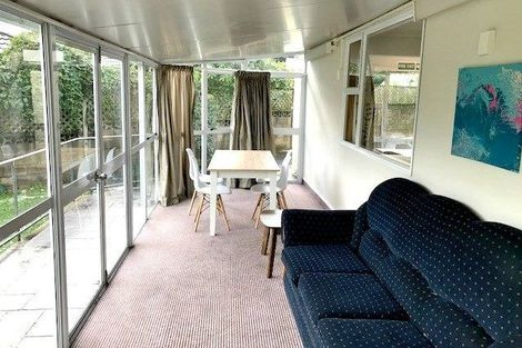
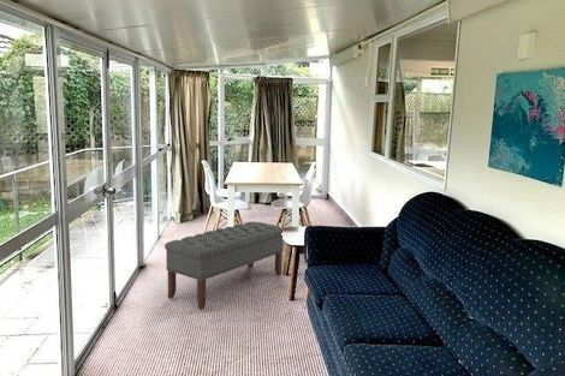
+ bench [163,220,285,311]
